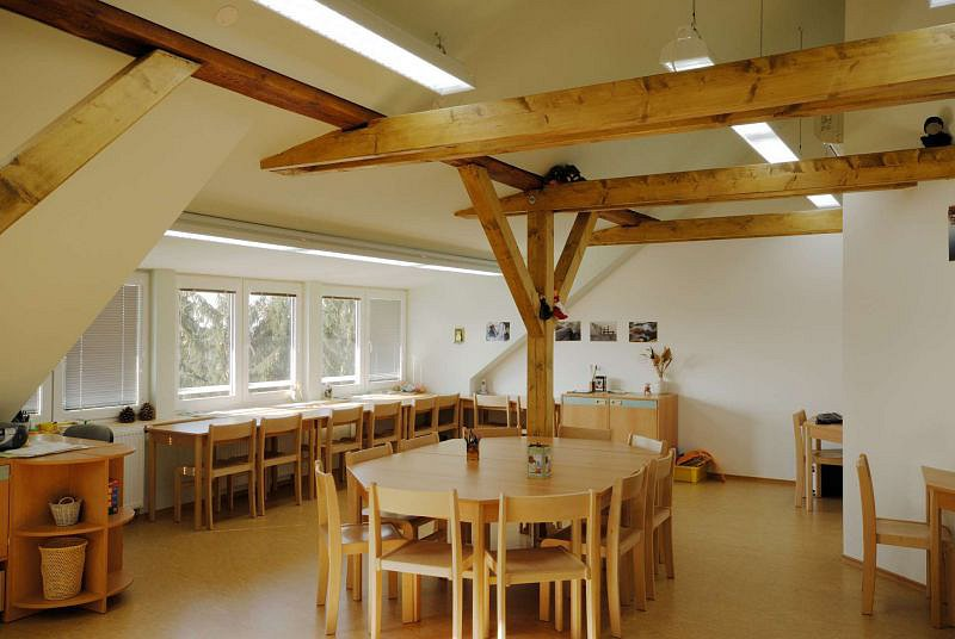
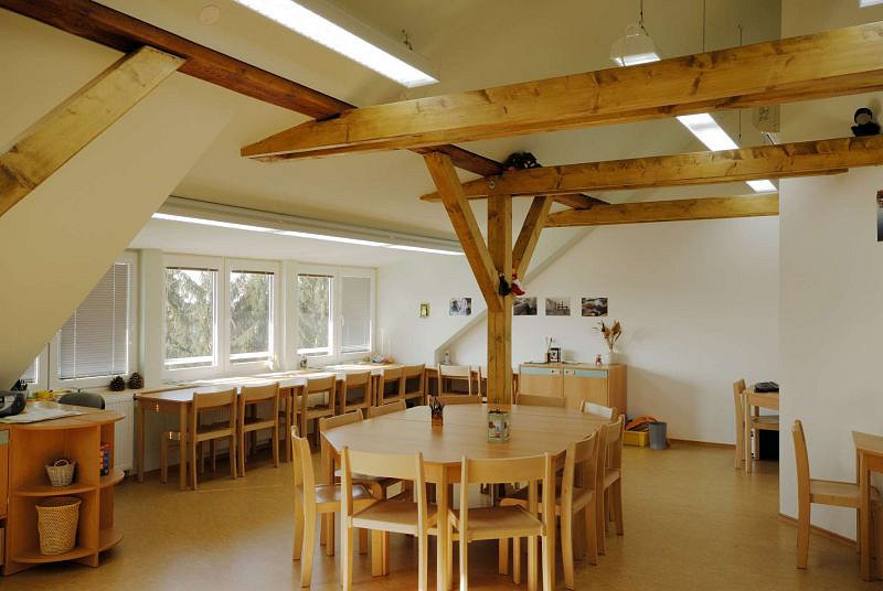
+ waste basket [648,420,668,451]
